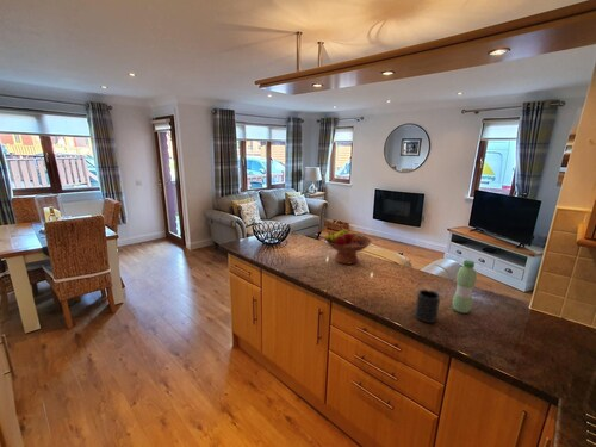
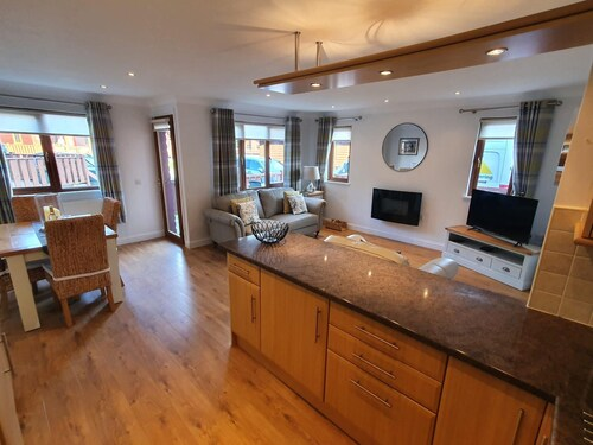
- mug [414,288,441,324]
- water bottle [452,259,478,315]
- fruit bowl [323,229,373,266]
